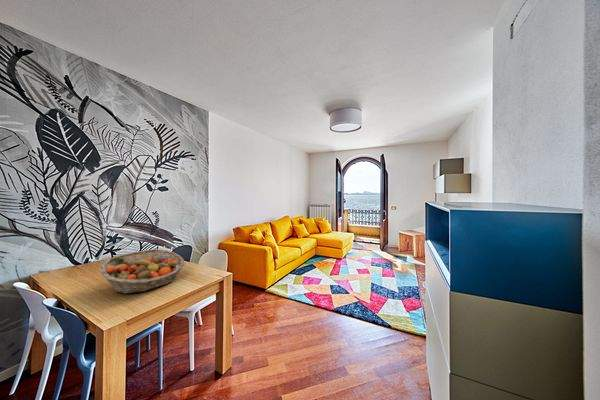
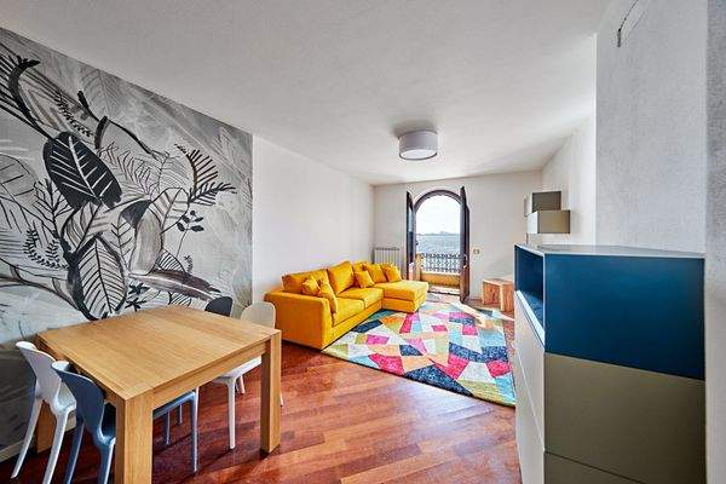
- fruit basket [99,248,186,295]
